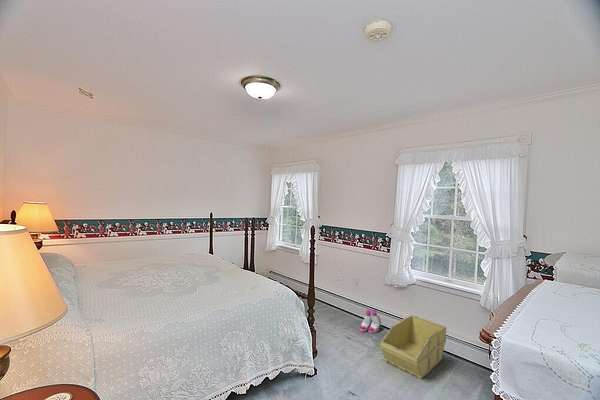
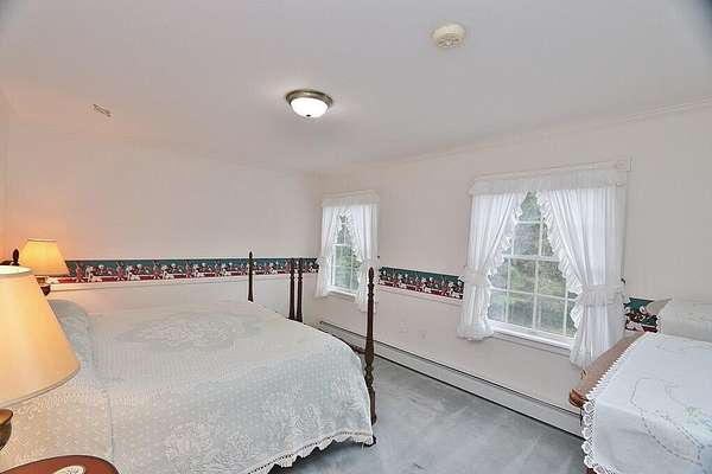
- boots [358,309,382,334]
- storage bin [378,314,447,380]
